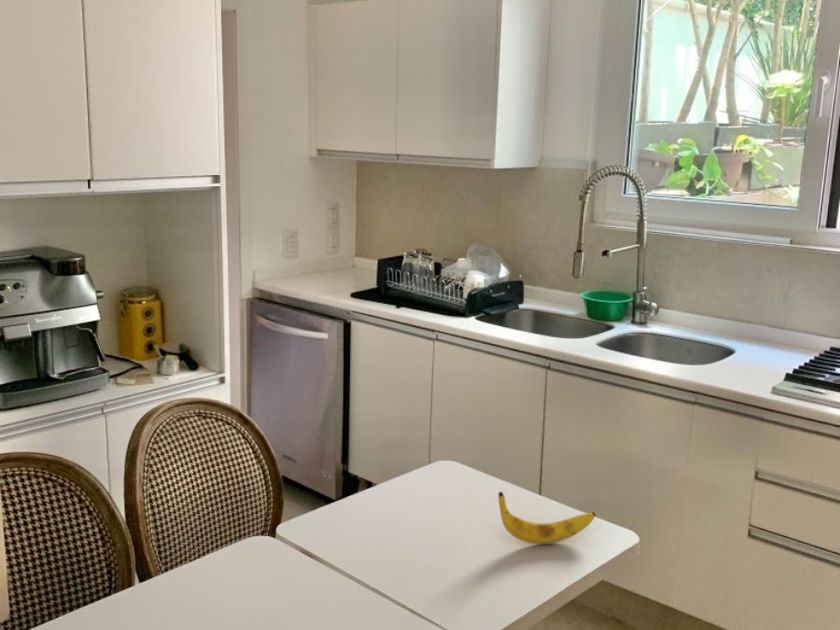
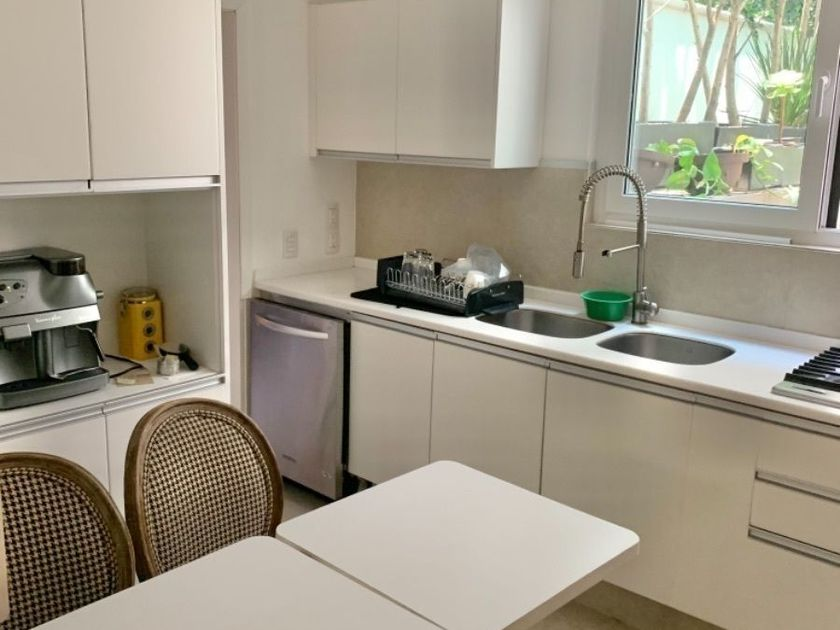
- banana [497,491,596,545]
